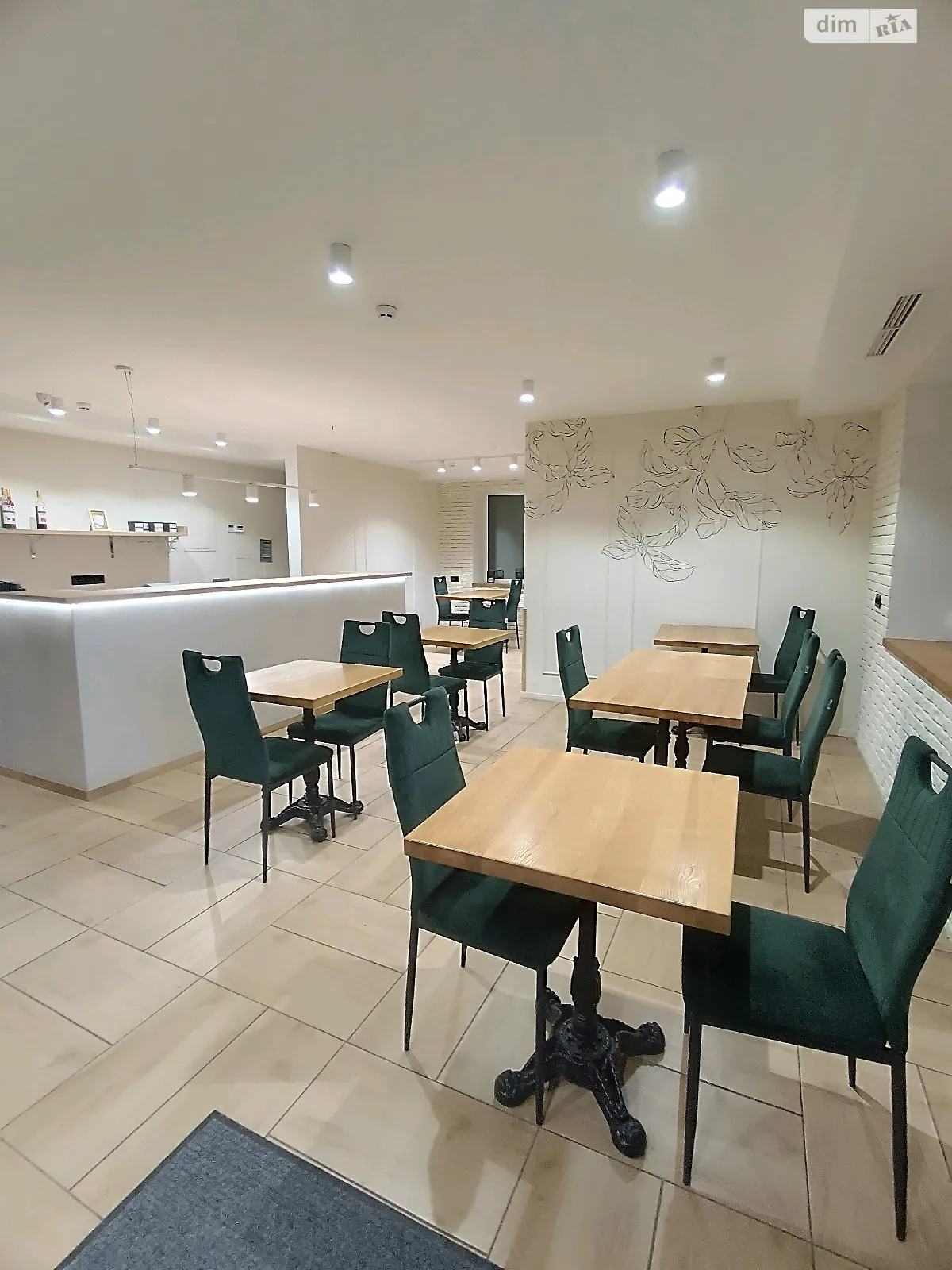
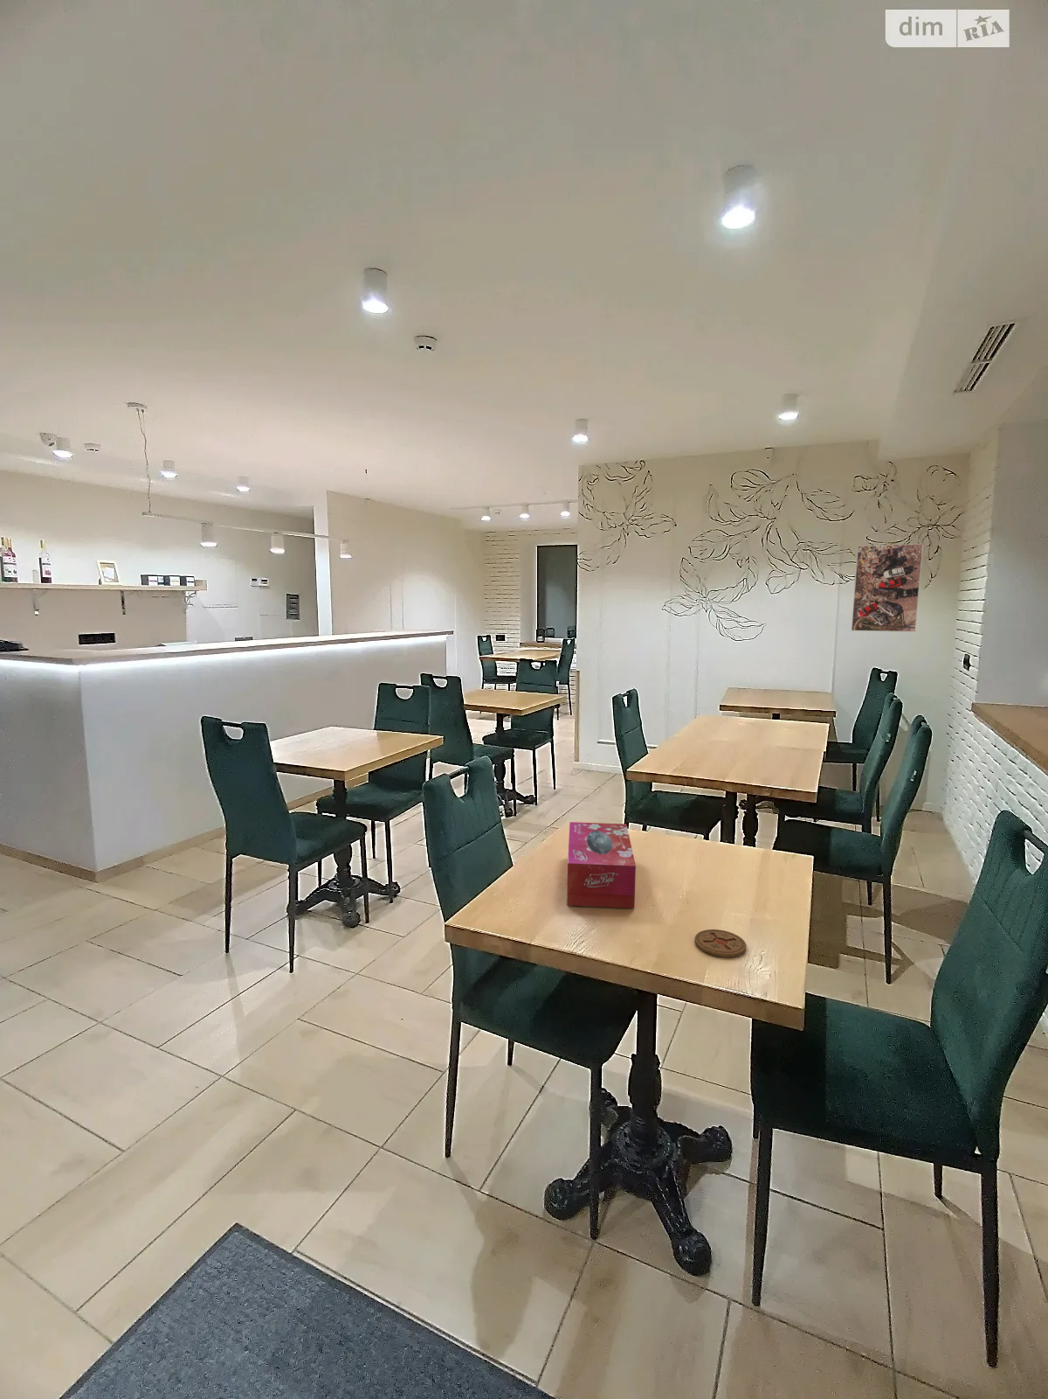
+ tissue box [566,821,636,909]
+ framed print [851,543,924,633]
+ coaster [695,929,746,957]
